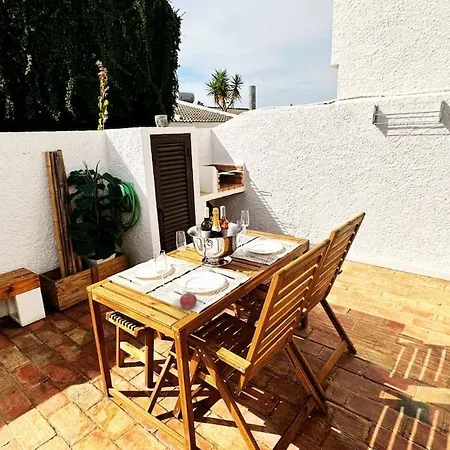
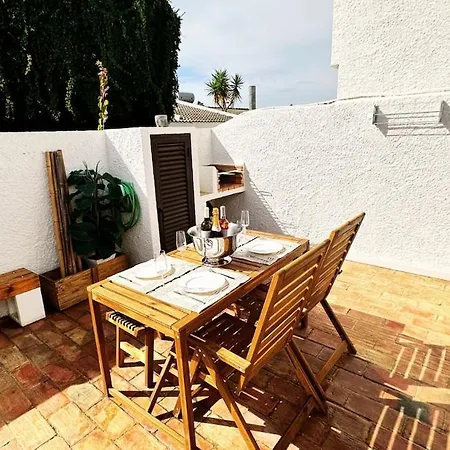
- fruit [179,292,198,310]
